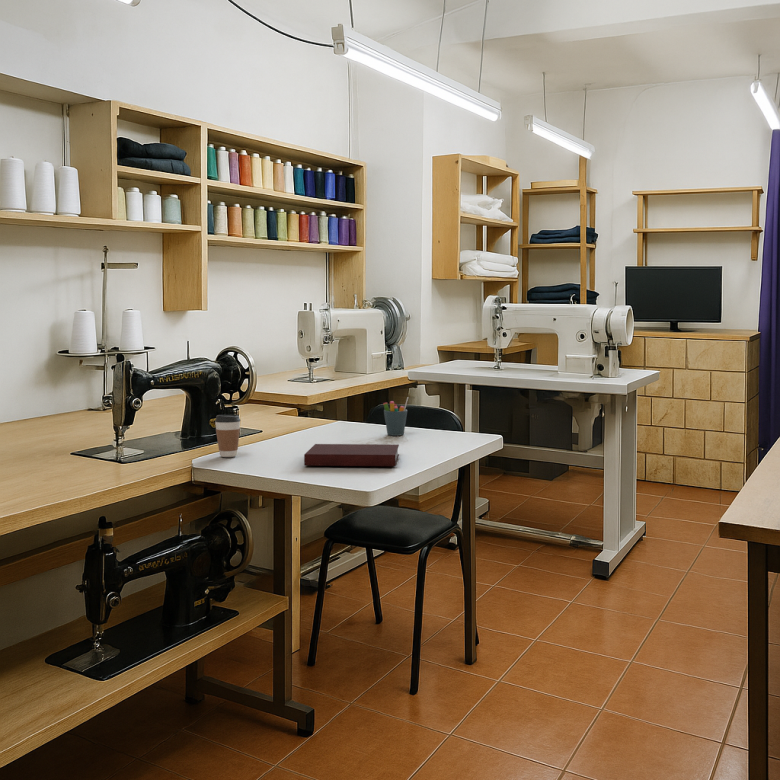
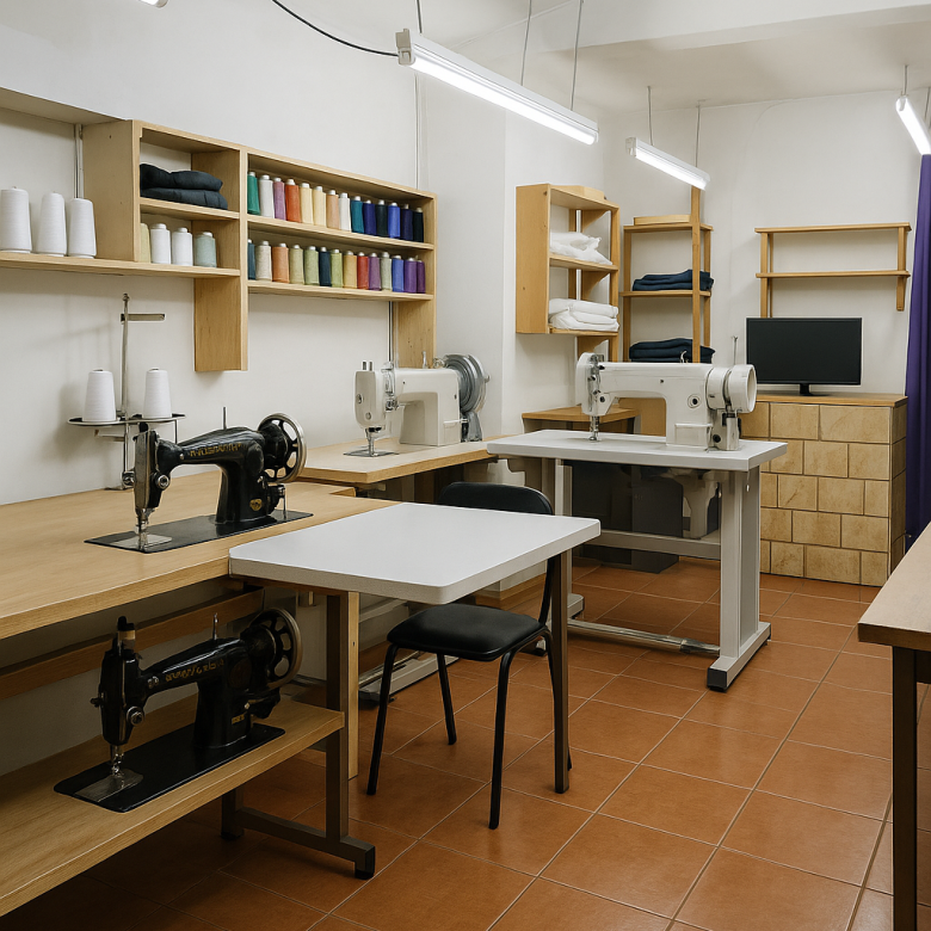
- coffee cup [214,414,242,458]
- pen holder [382,396,409,437]
- notebook [303,443,400,467]
